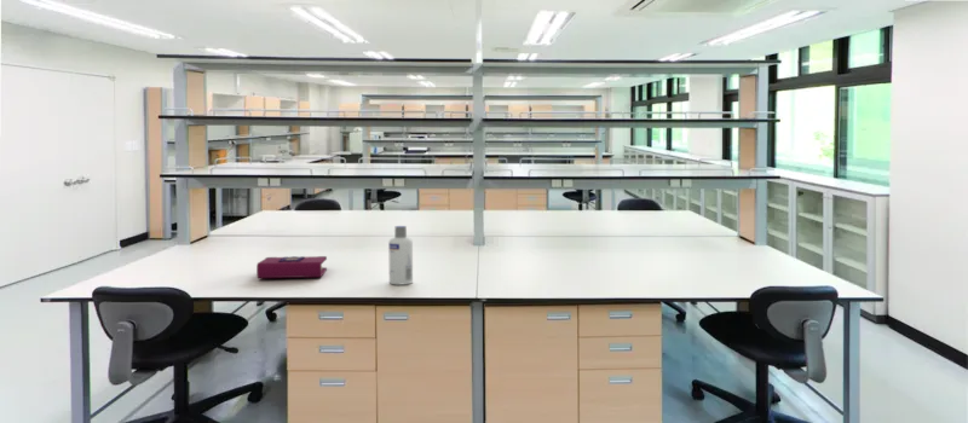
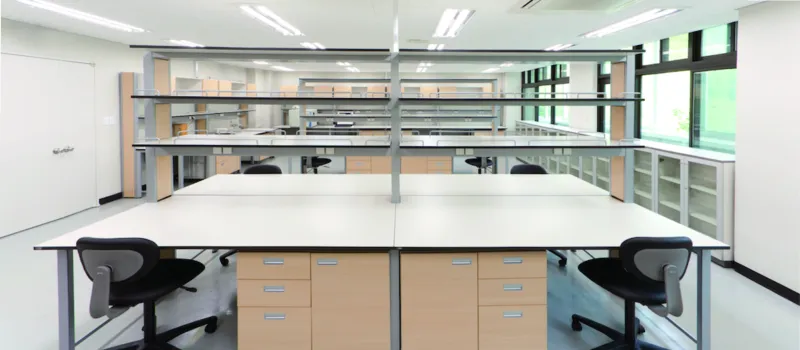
- screw cap bottle [387,225,414,286]
- book [255,255,328,279]
